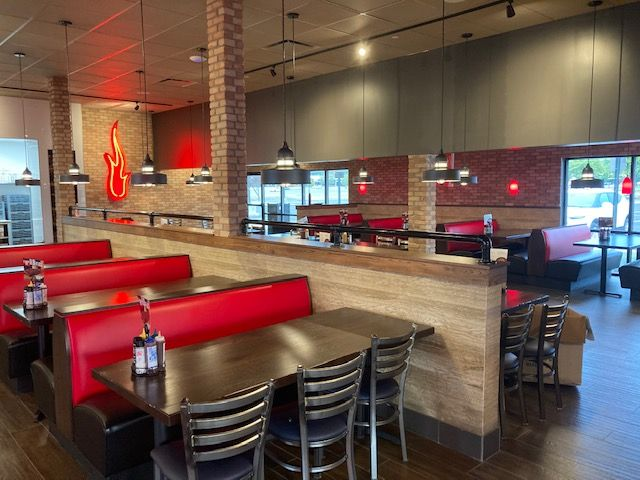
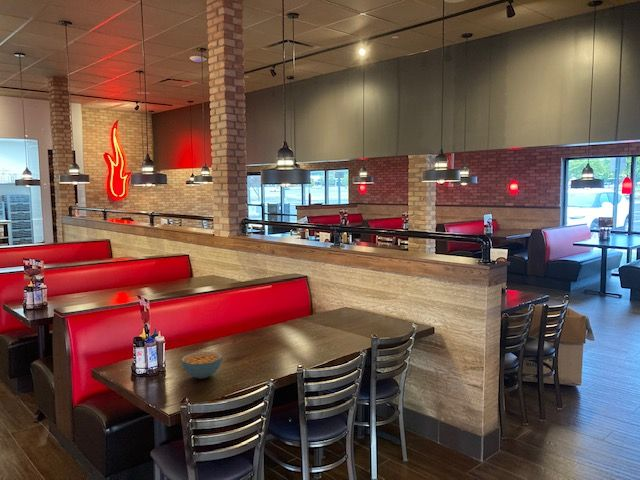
+ cereal bowl [180,351,223,380]
